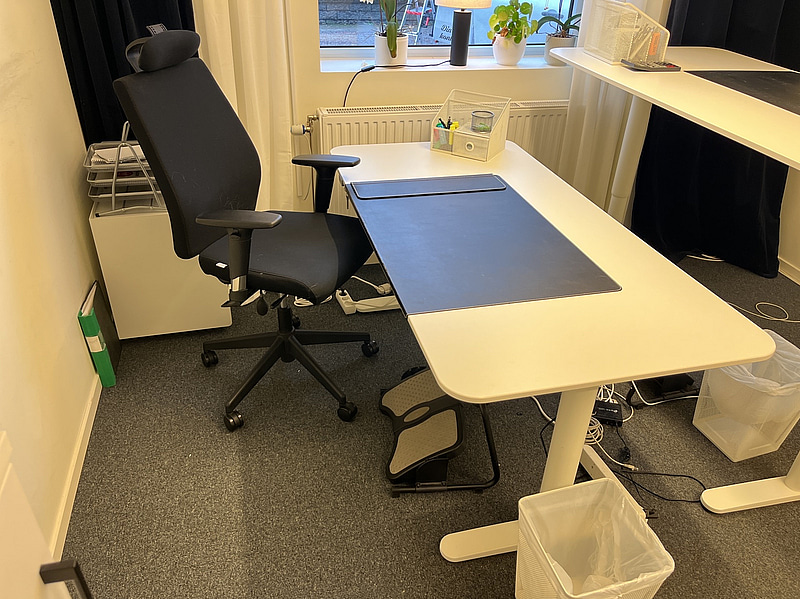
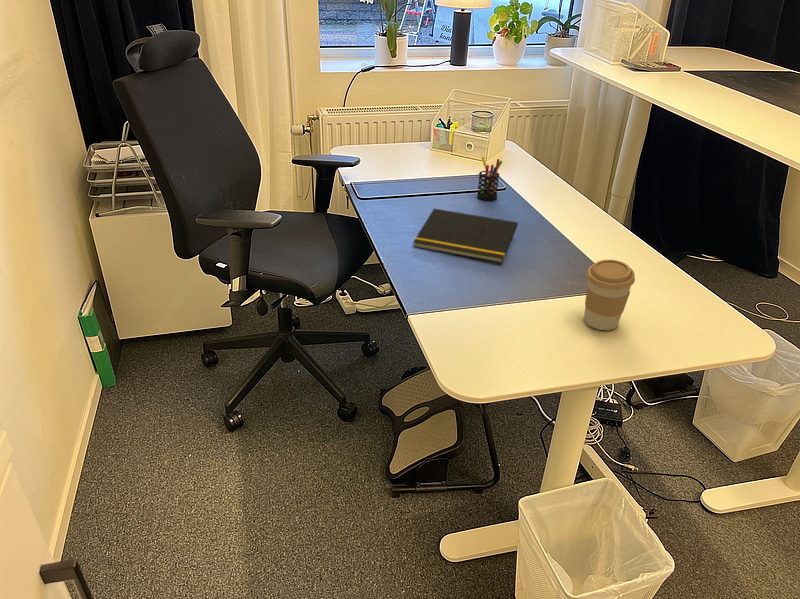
+ pen holder [476,156,503,201]
+ notepad [412,208,519,264]
+ coffee cup [583,259,636,331]
